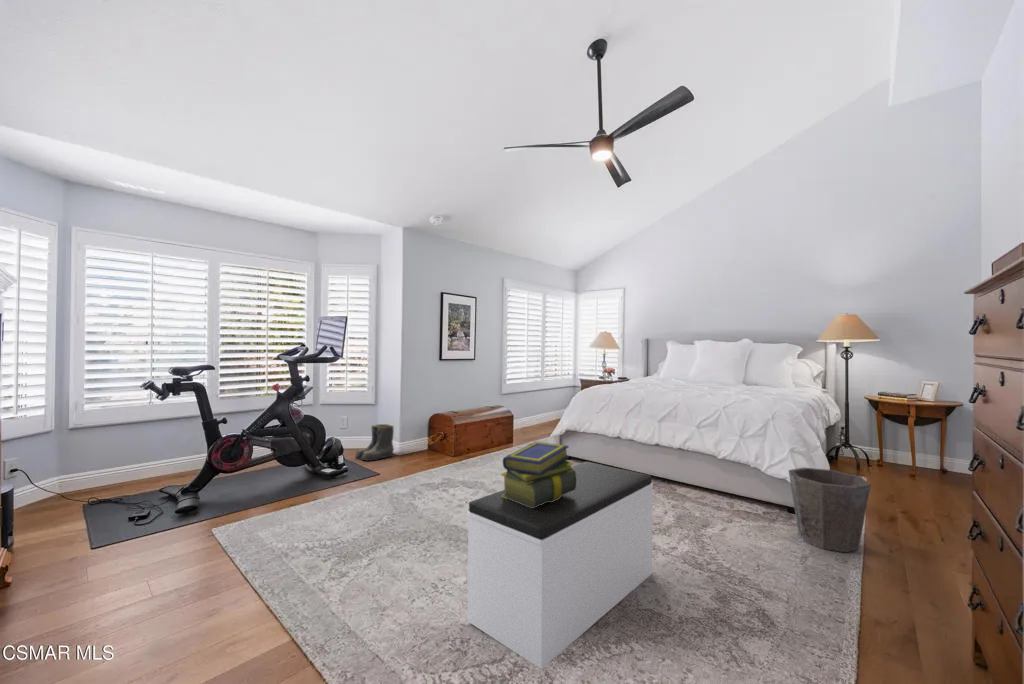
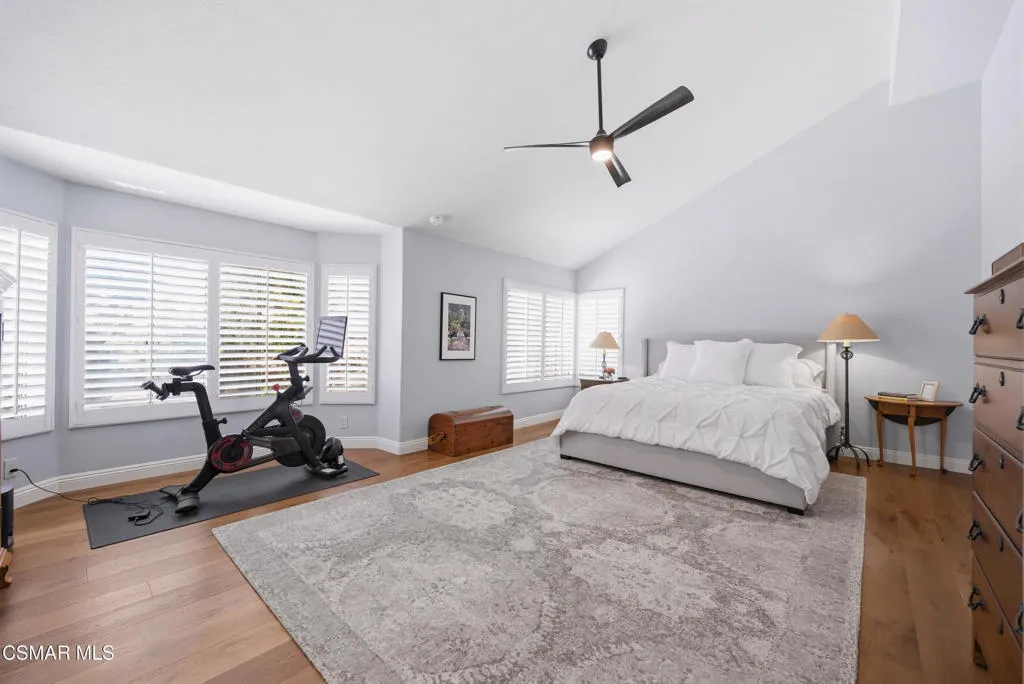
- stack of books [500,441,577,508]
- bench [466,461,654,670]
- waste bin [788,467,872,553]
- boots [354,423,395,461]
